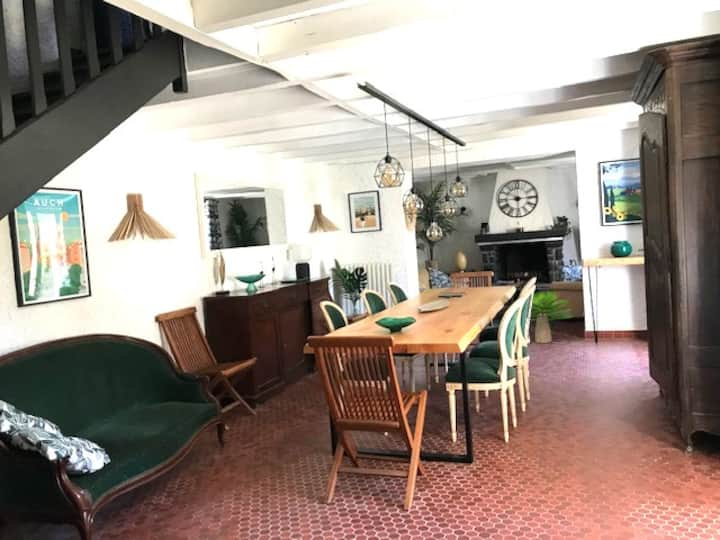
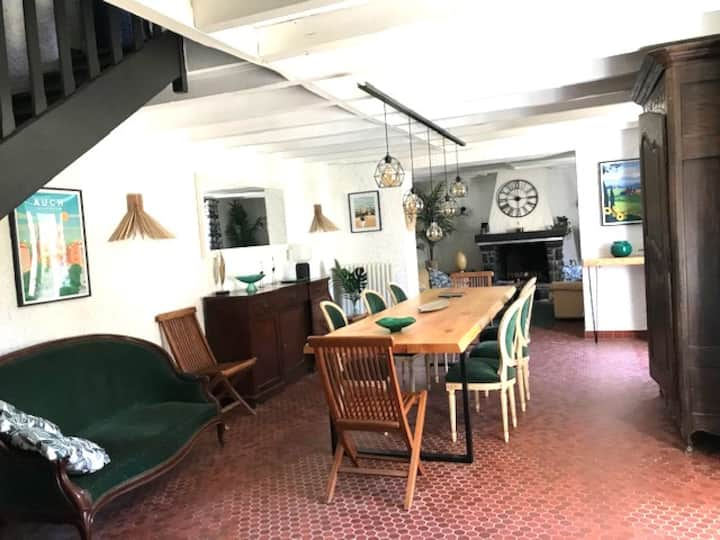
- potted plant [529,290,574,344]
